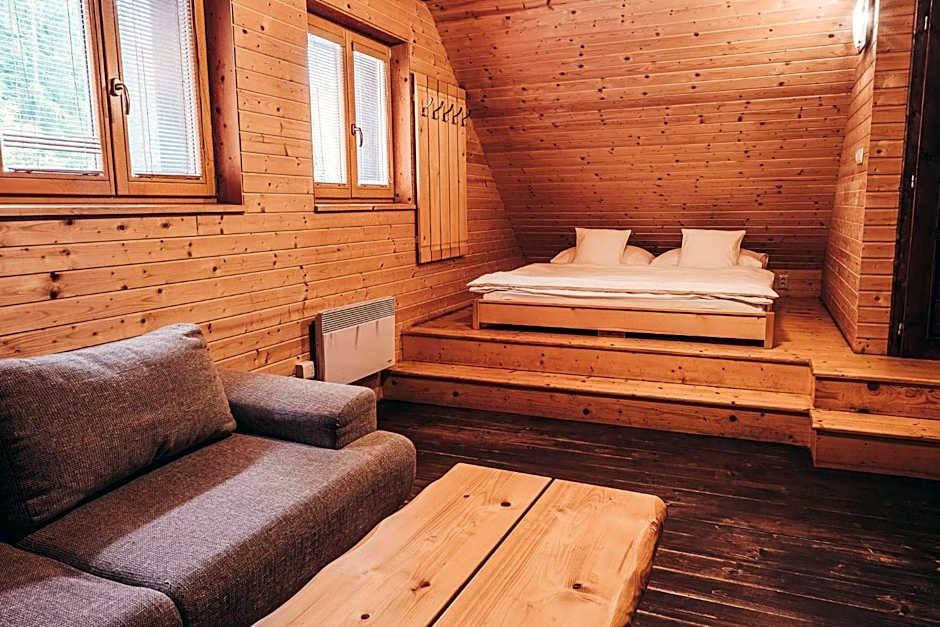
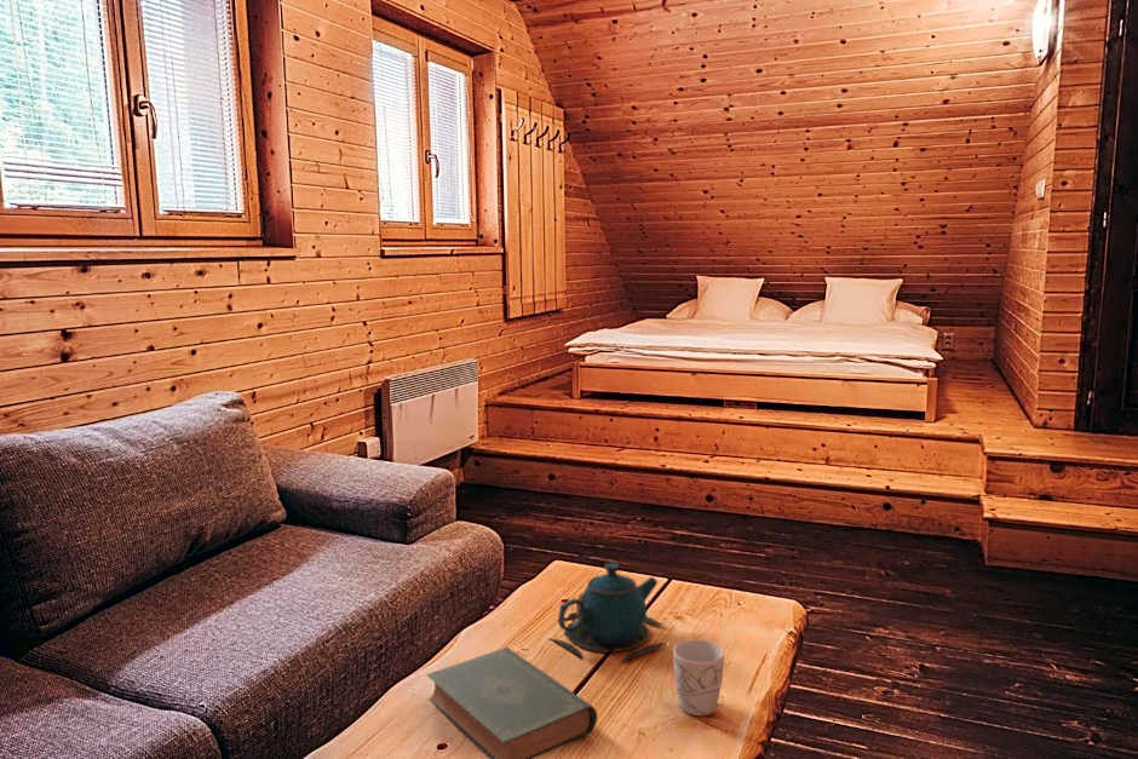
+ mug [672,638,725,717]
+ teapot [548,562,667,663]
+ book [425,646,598,759]
